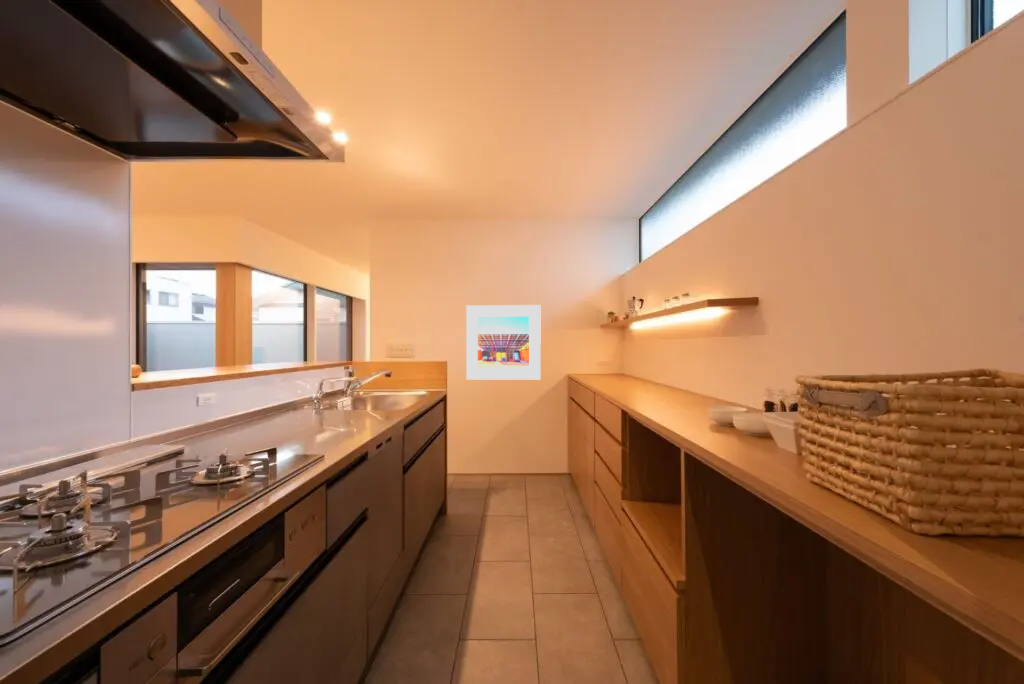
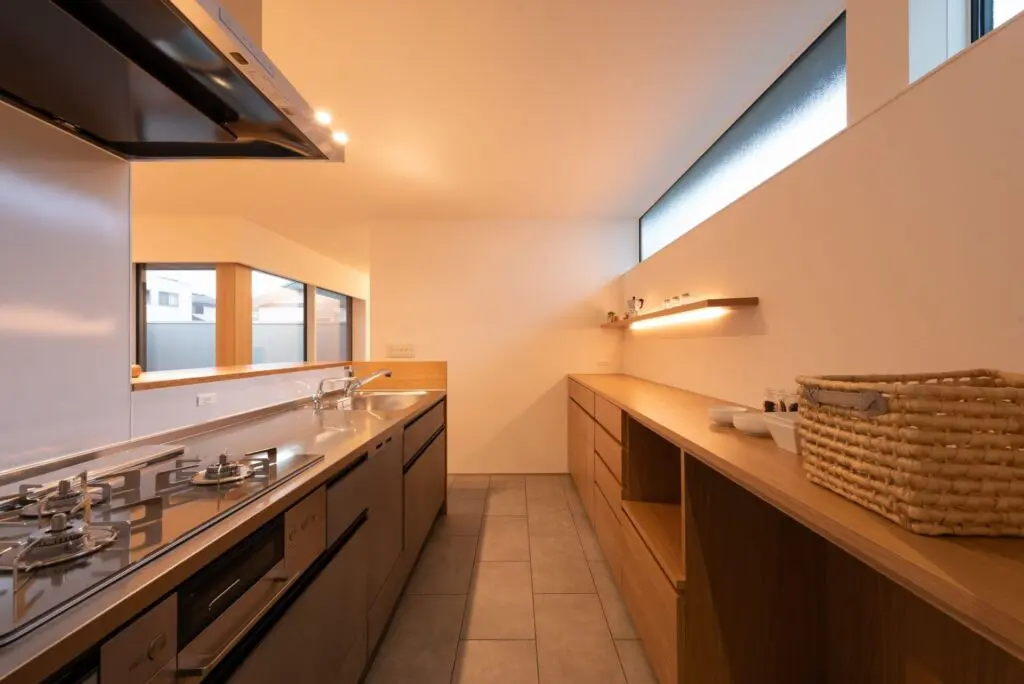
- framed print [465,304,542,380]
